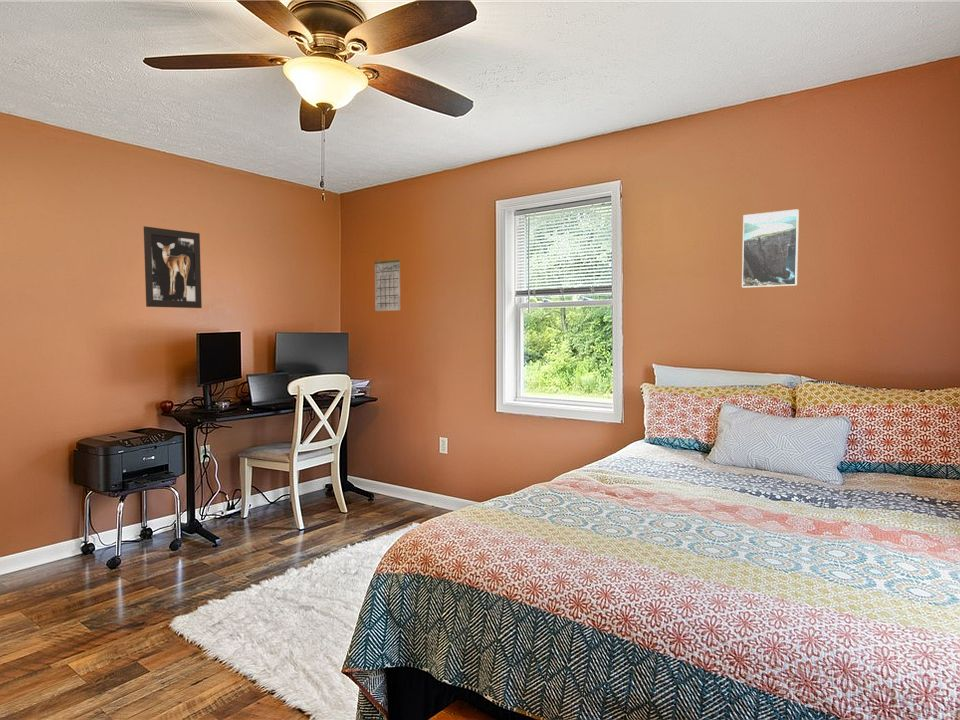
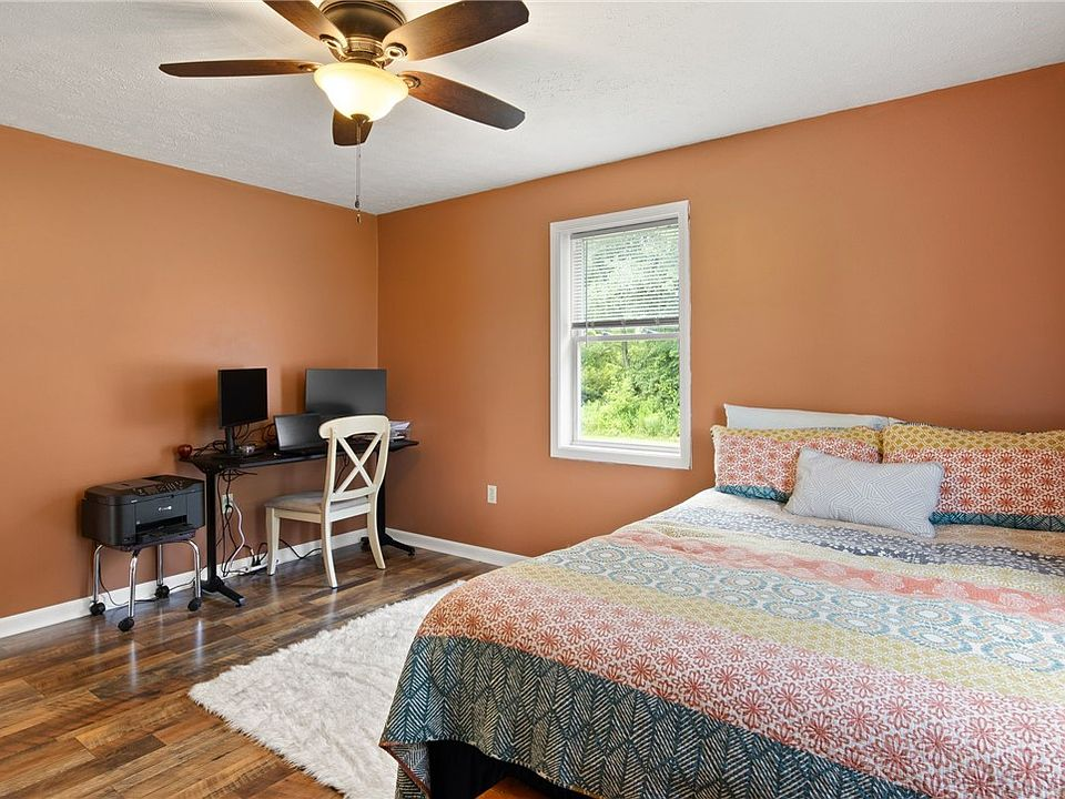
- wall art [143,225,203,309]
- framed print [741,208,800,289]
- calendar [373,248,402,312]
